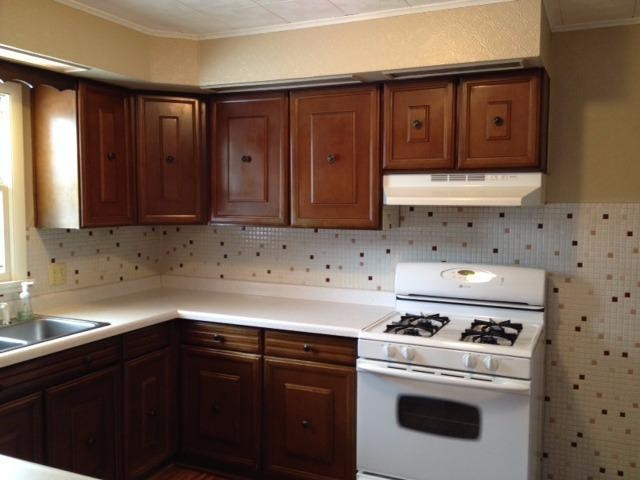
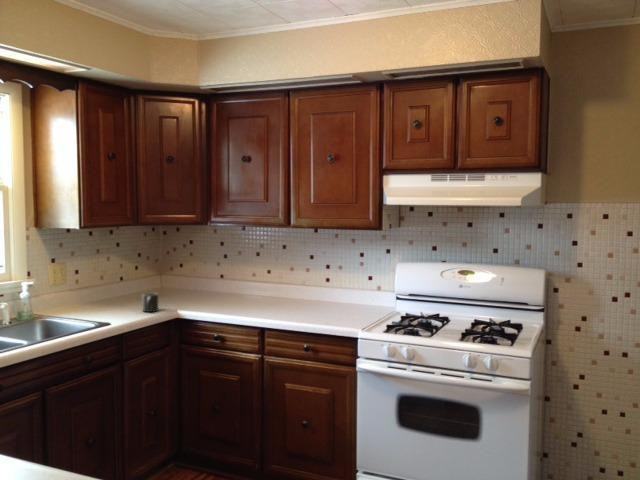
+ mug [141,292,159,313]
